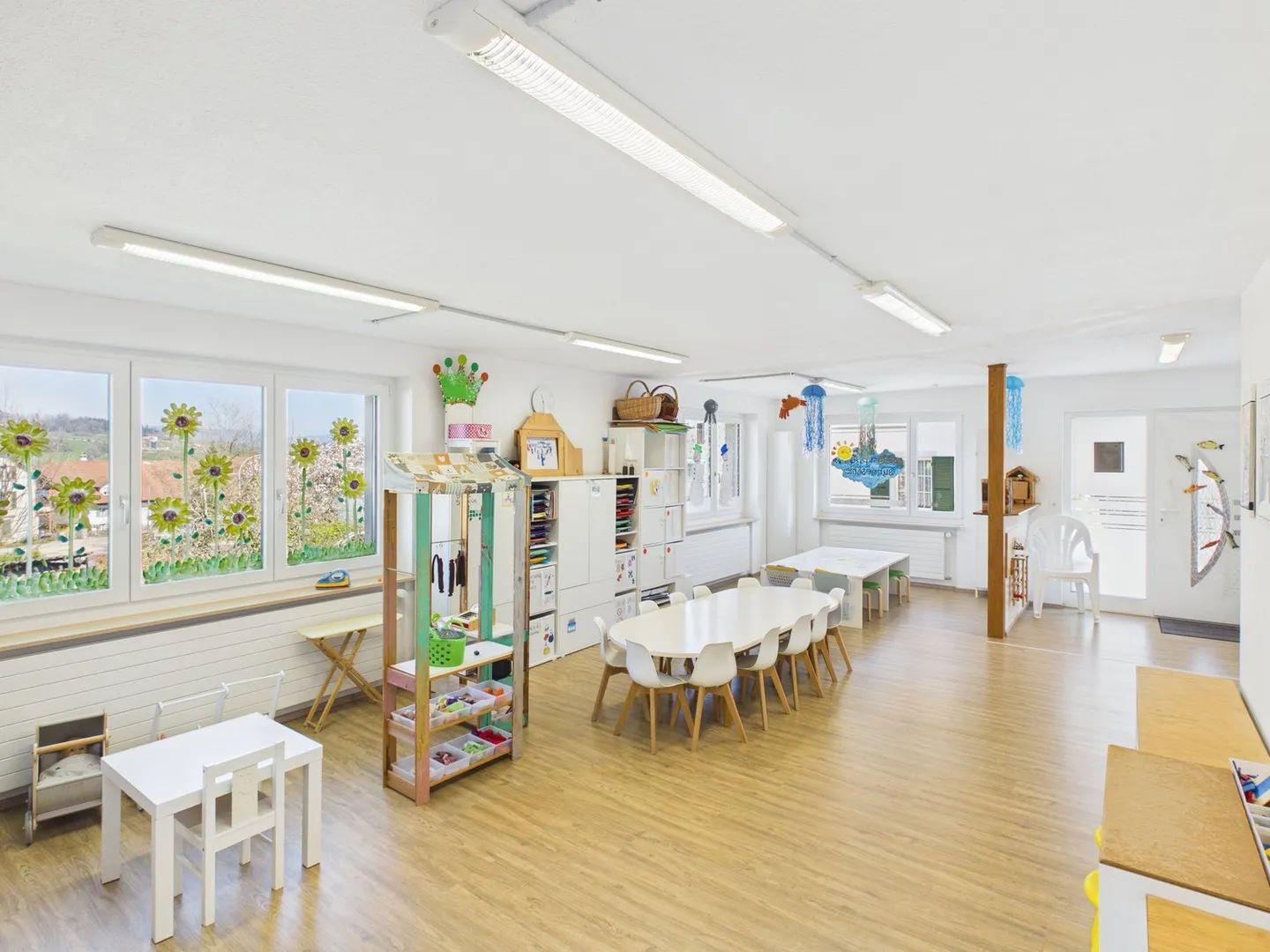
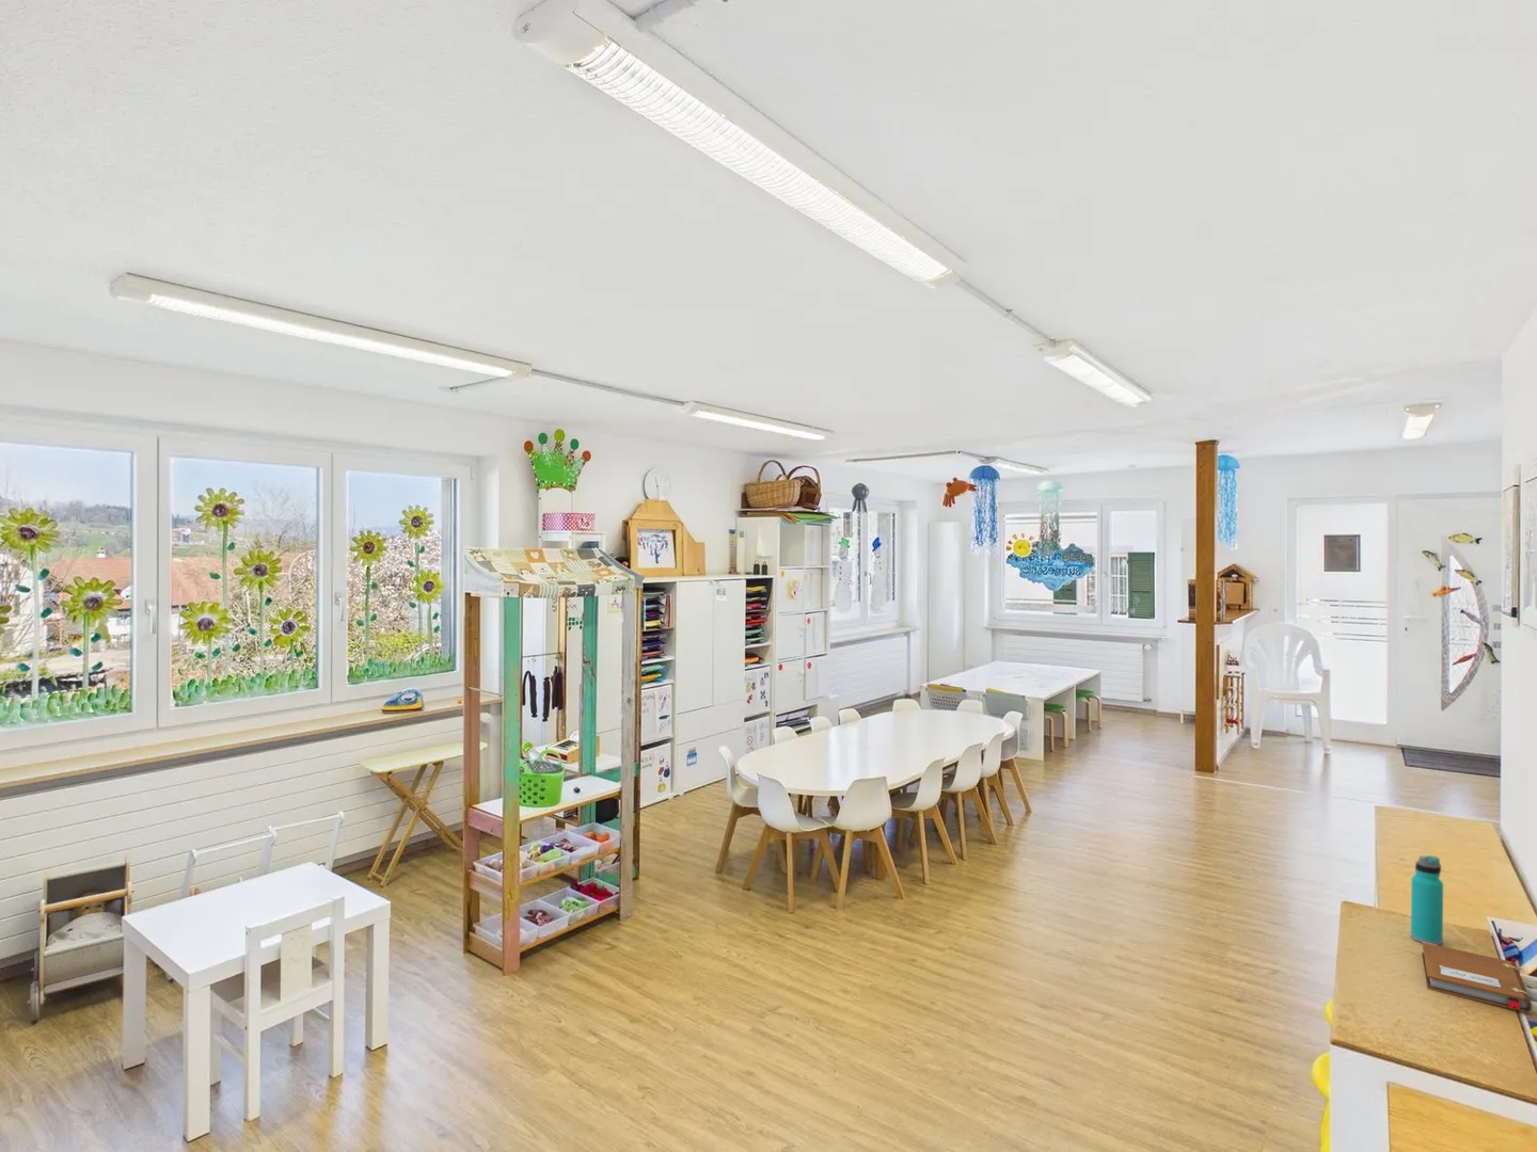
+ water bottle [1410,854,1444,946]
+ notebook [1421,941,1532,1013]
